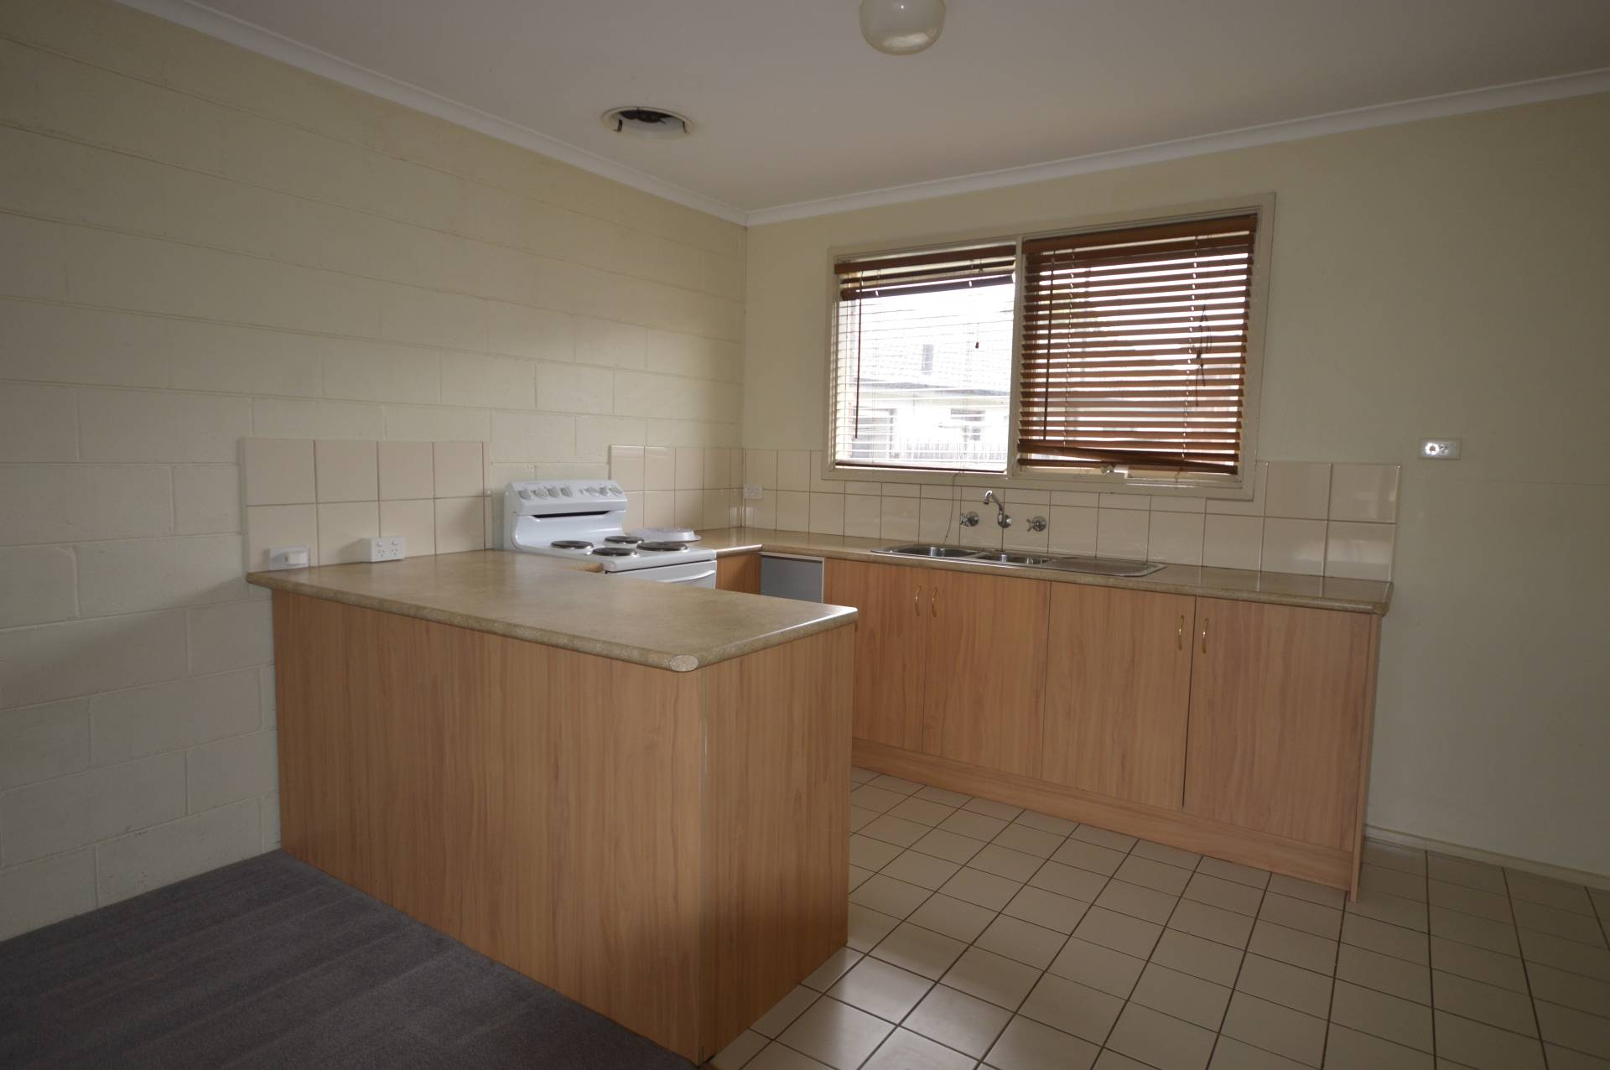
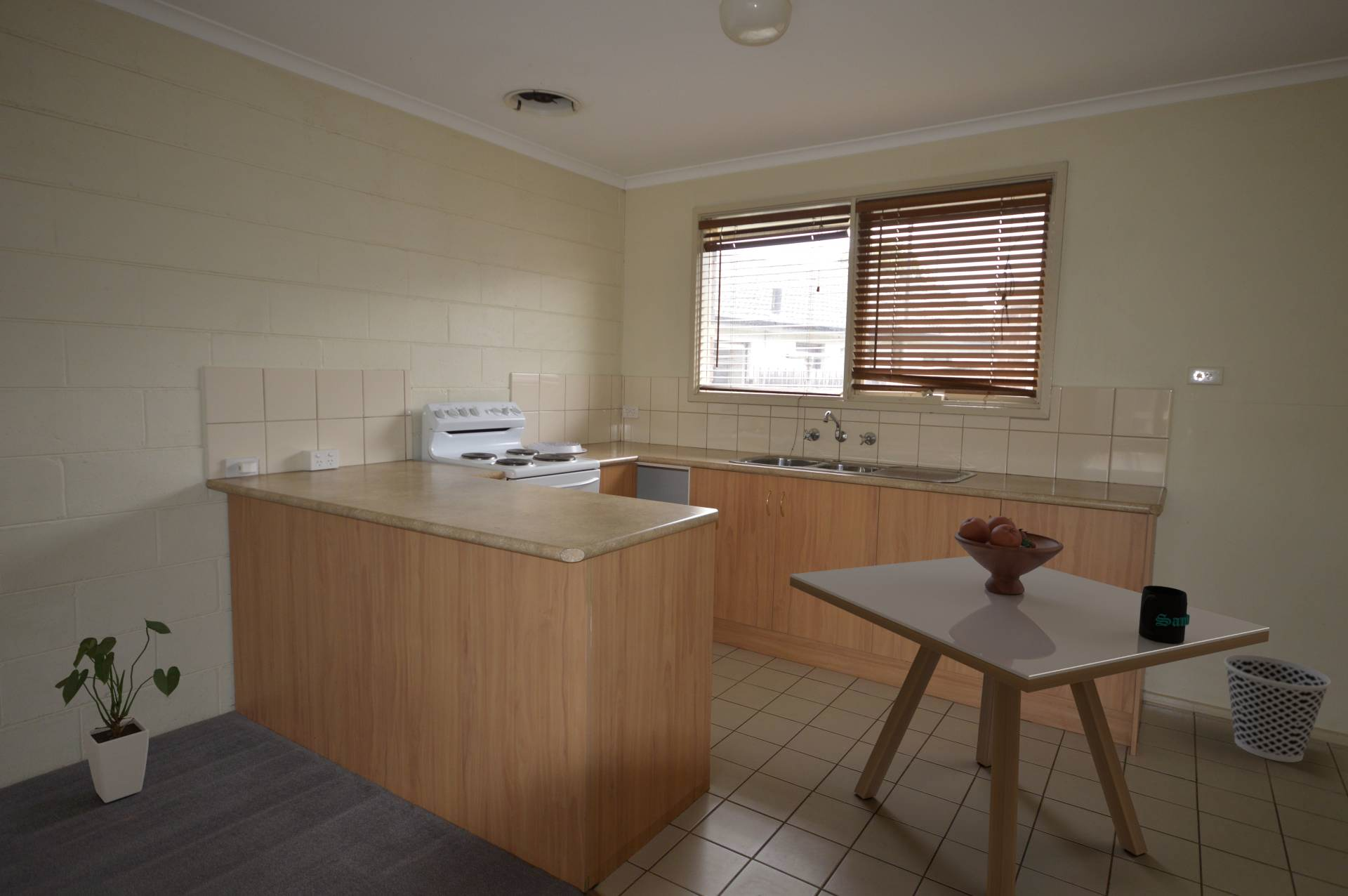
+ wastebasket [1223,654,1332,763]
+ mug [1139,585,1190,643]
+ house plant [54,617,181,803]
+ fruit bowl [953,515,1064,595]
+ dining table [789,555,1270,896]
